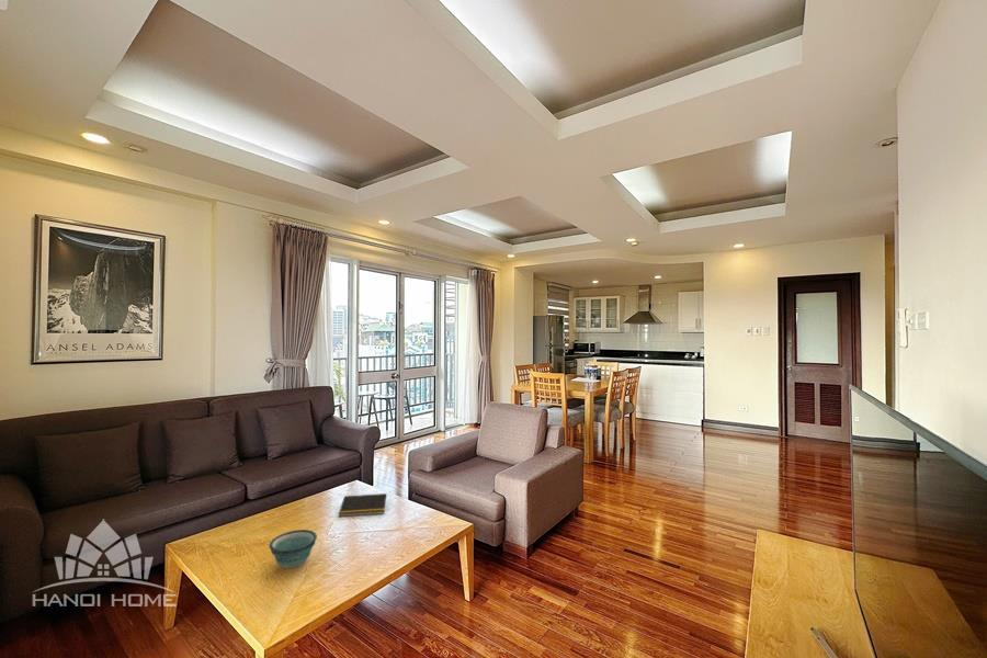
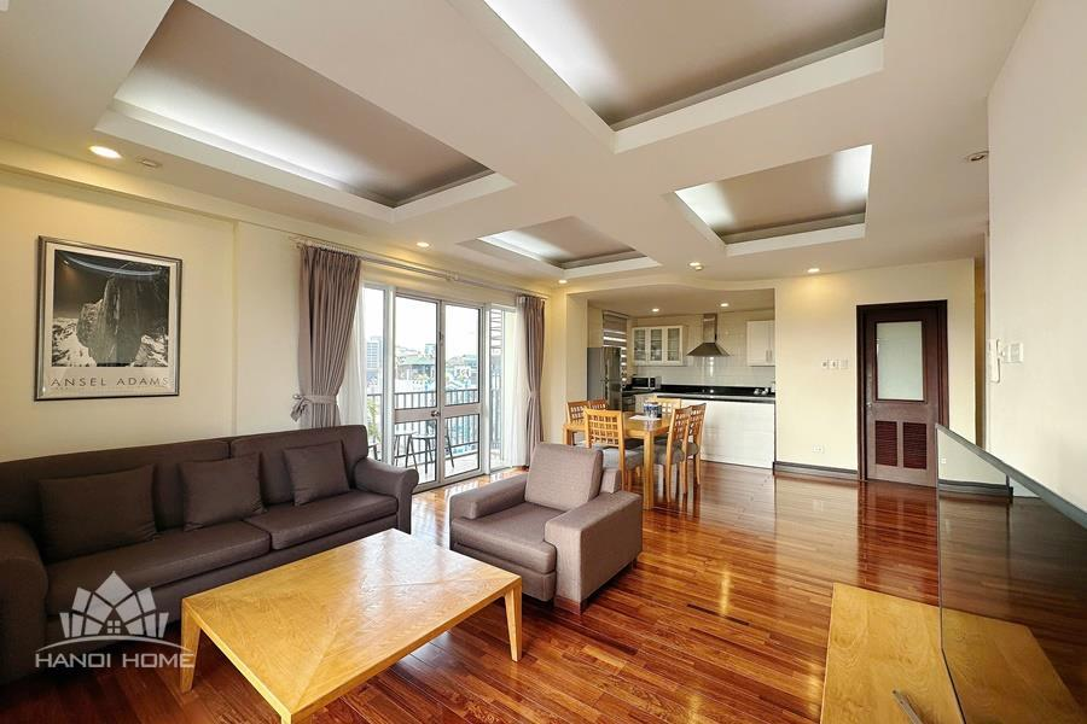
- bowl [269,529,318,569]
- notepad [338,492,387,518]
